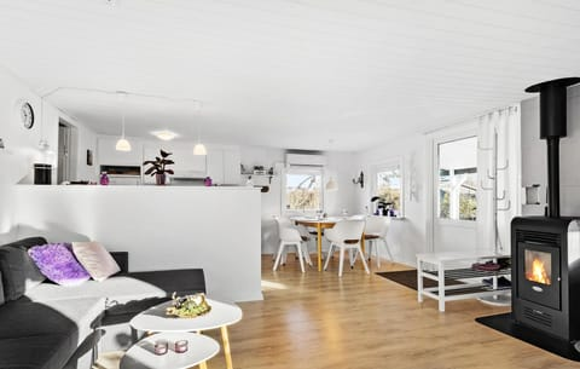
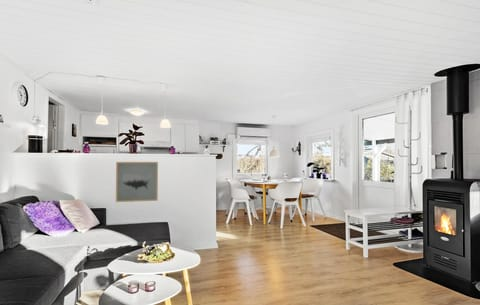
+ wall art [115,161,159,203]
